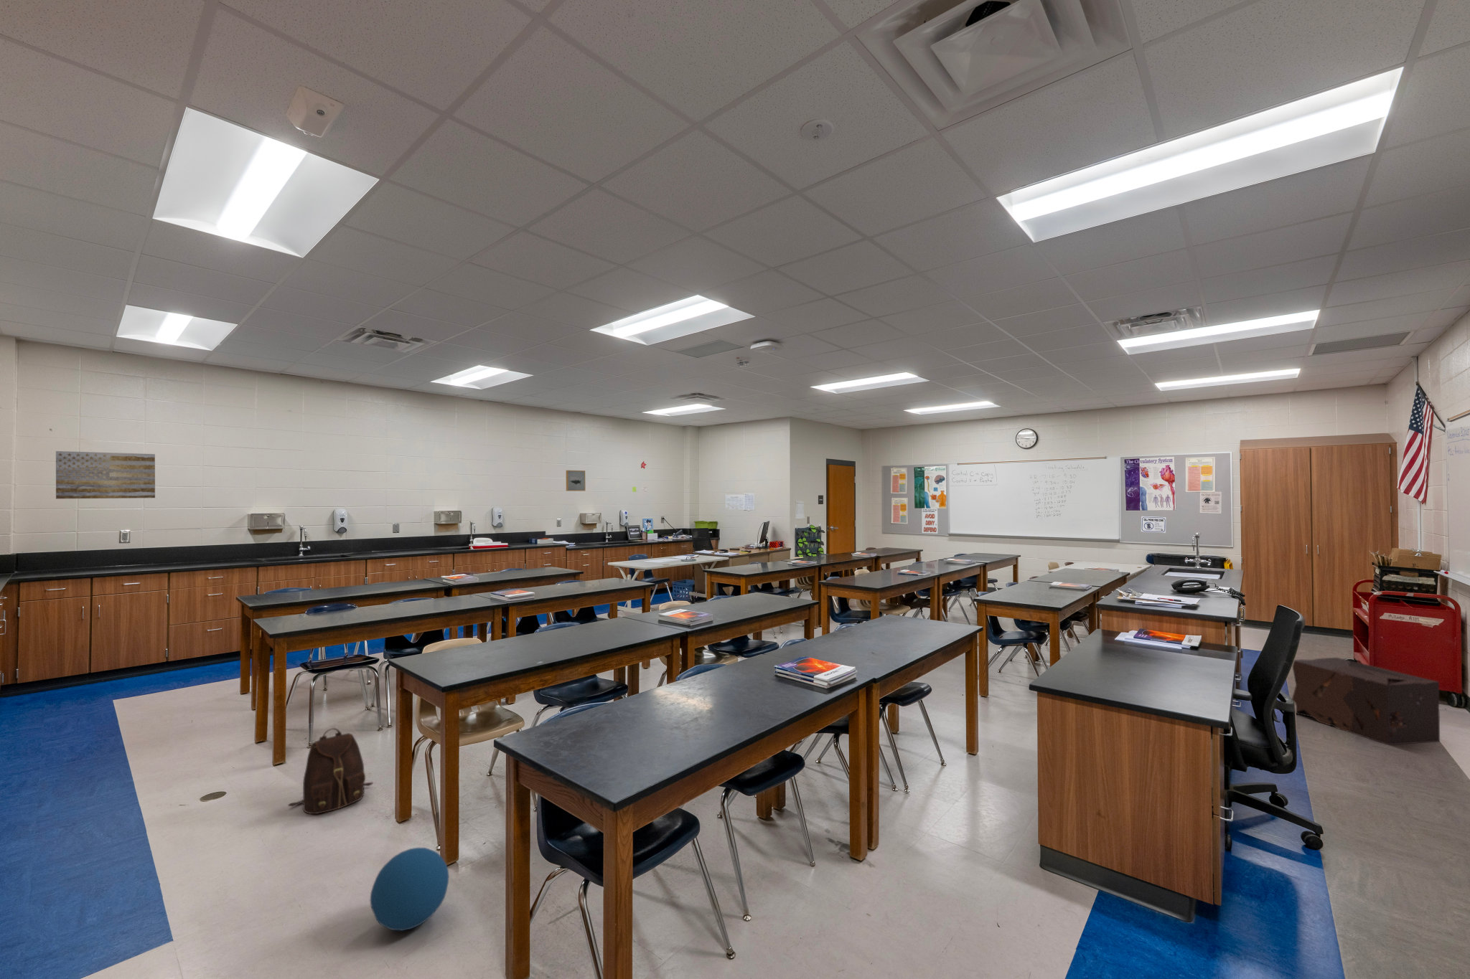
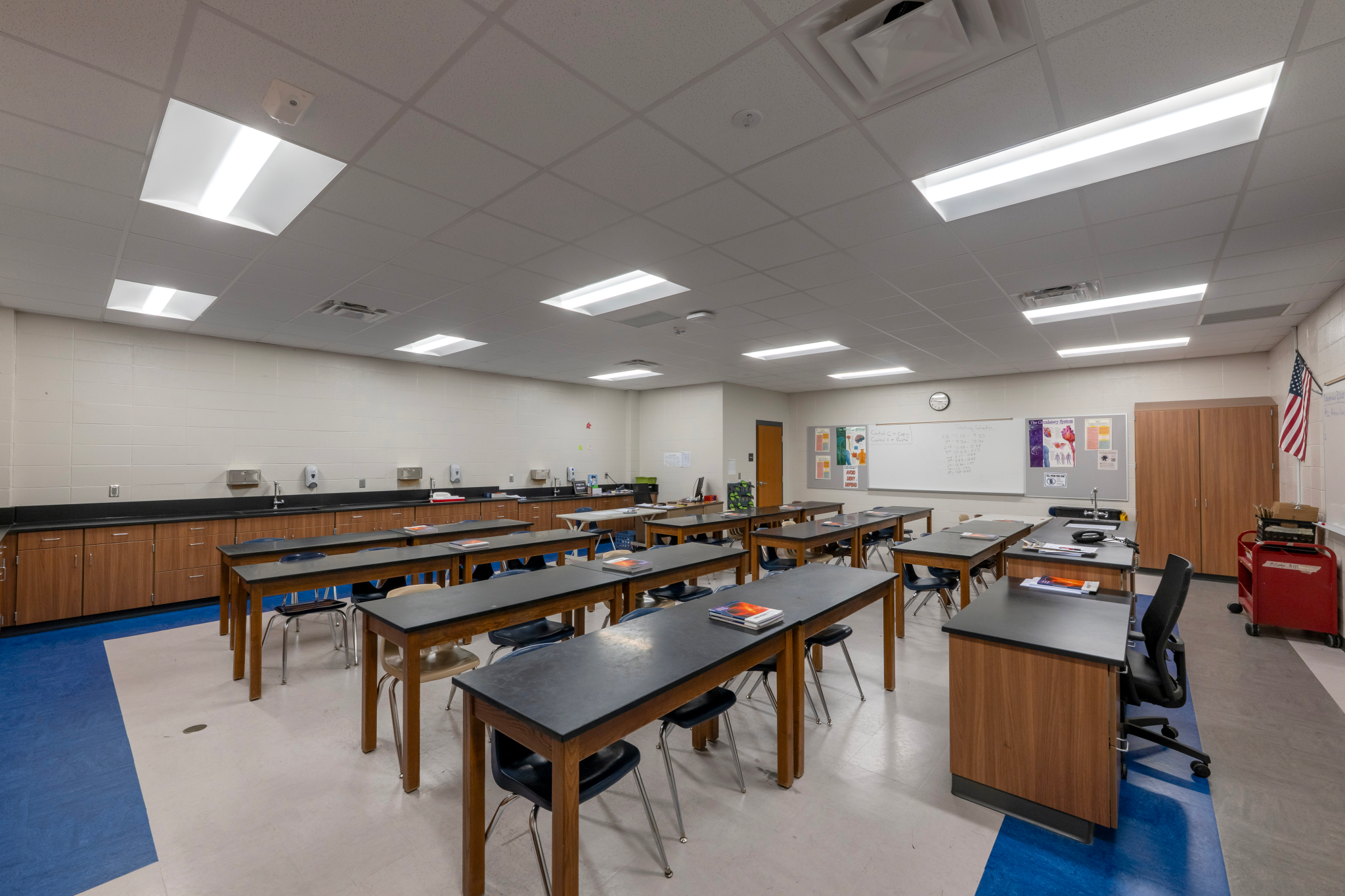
- ball [369,847,450,932]
- wall art [56,450,156,499]
- cardboard box [1291,657,1440,746]
- wall art [566,470,587,492]
- backpack [287,728,374,815]
